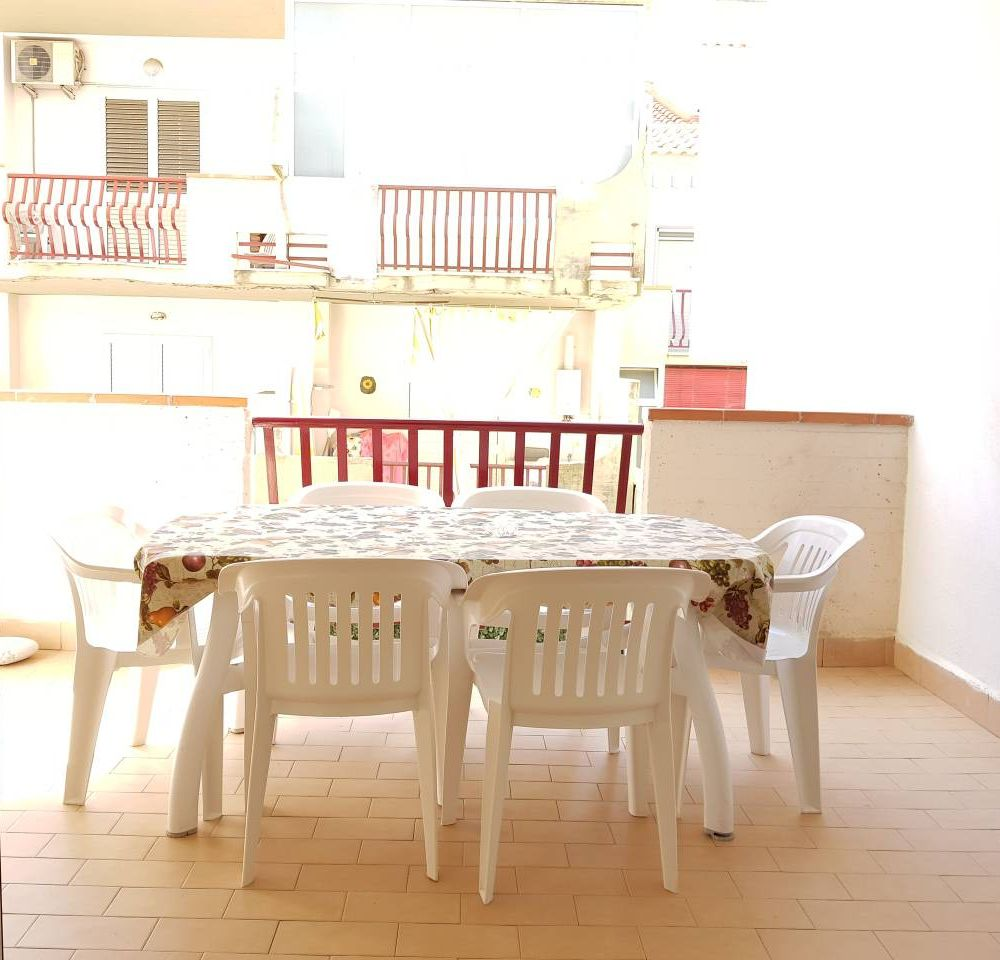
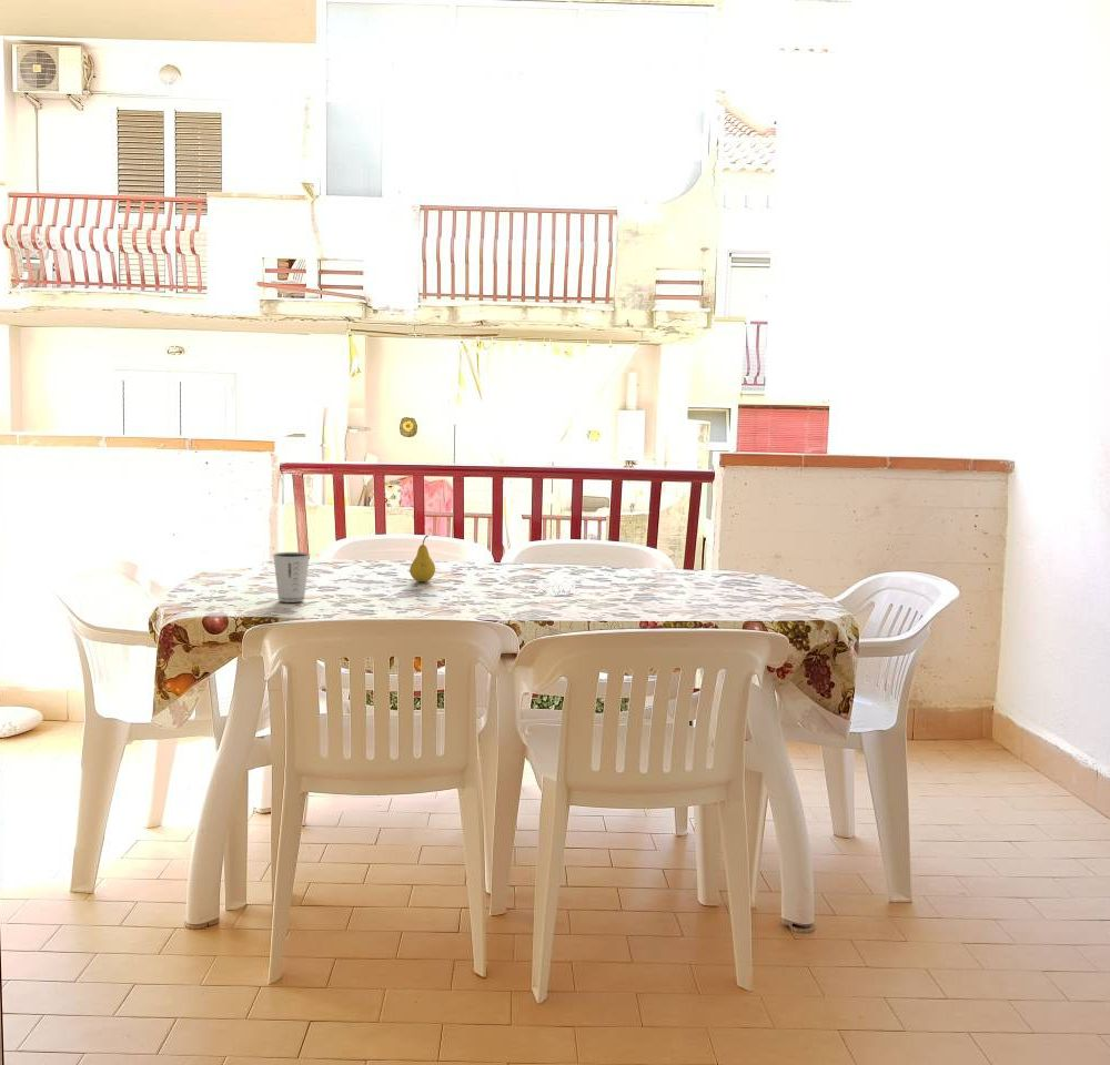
+ dixie cup [272,551,311,604]
+ fruit [408,535,436,582]
